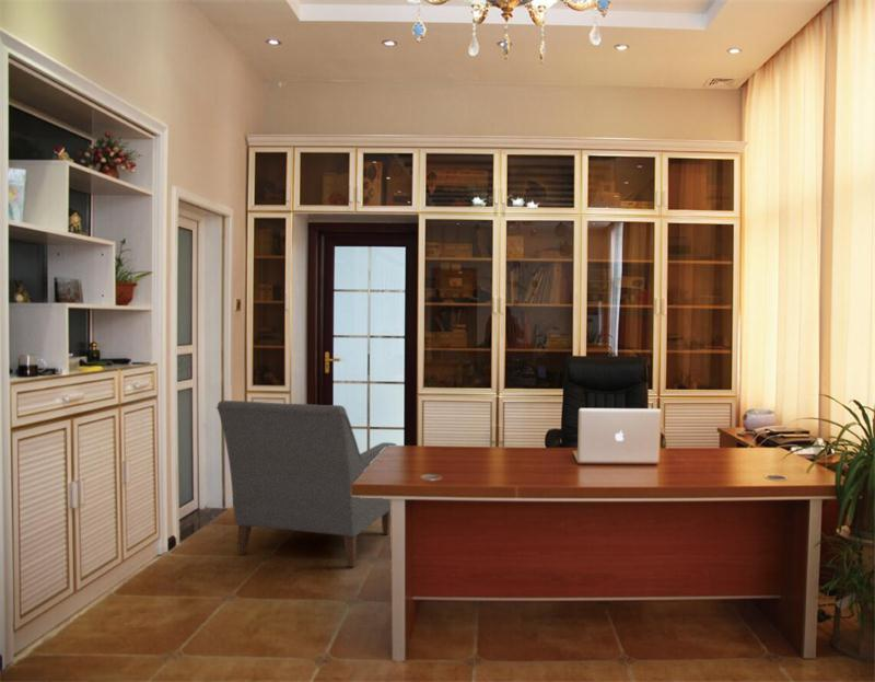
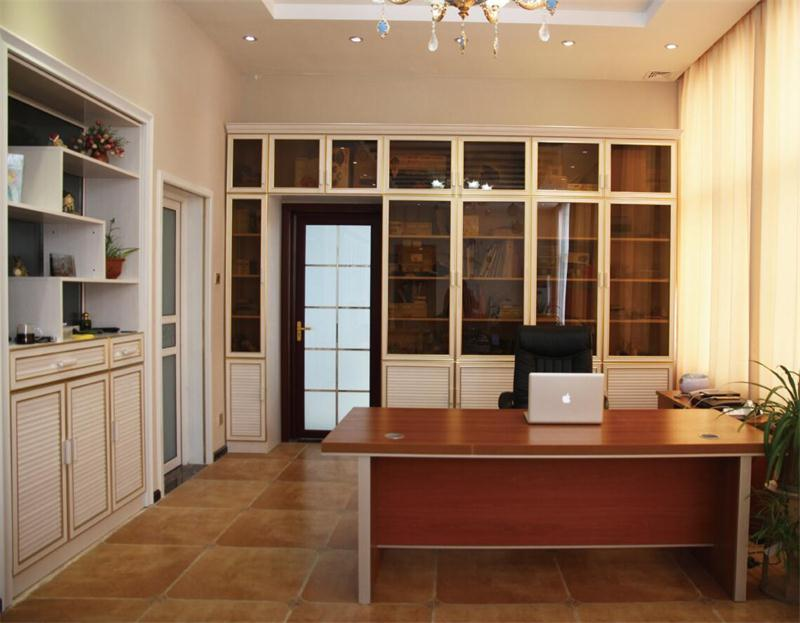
- chair [214,400,397,568]
